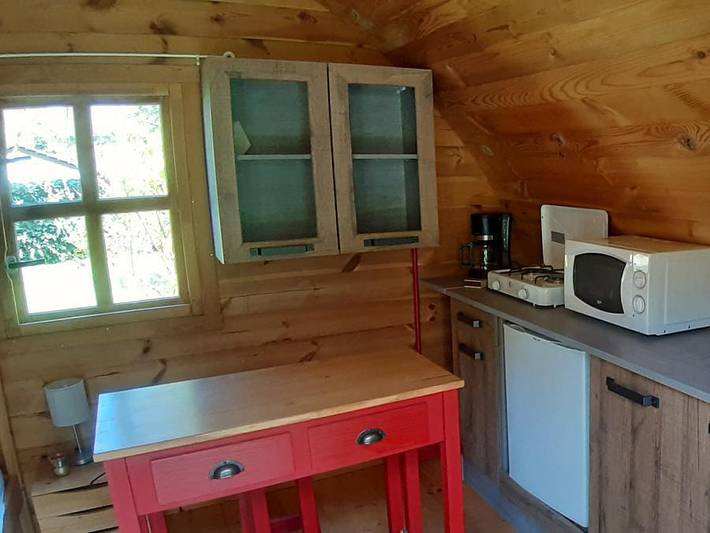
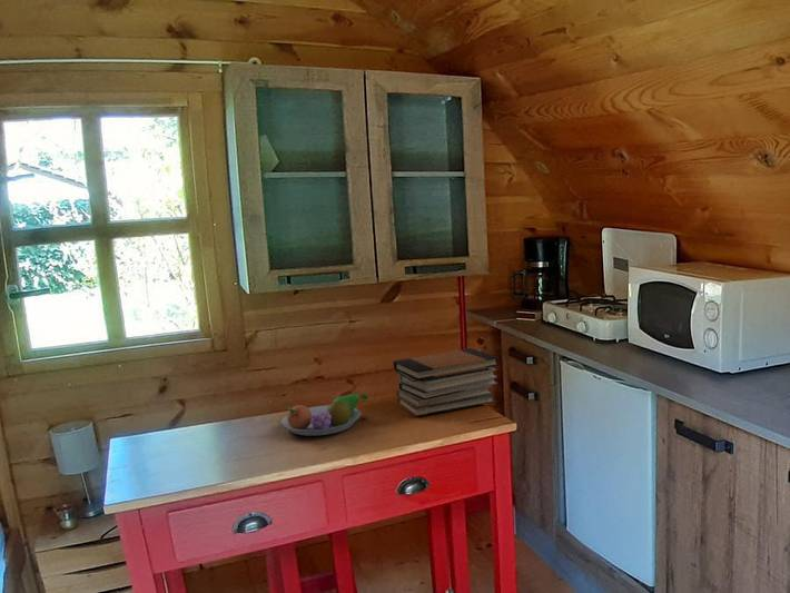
+ book stack [393,347,500,417]
+ fruit bowl [280,393,369,437]
